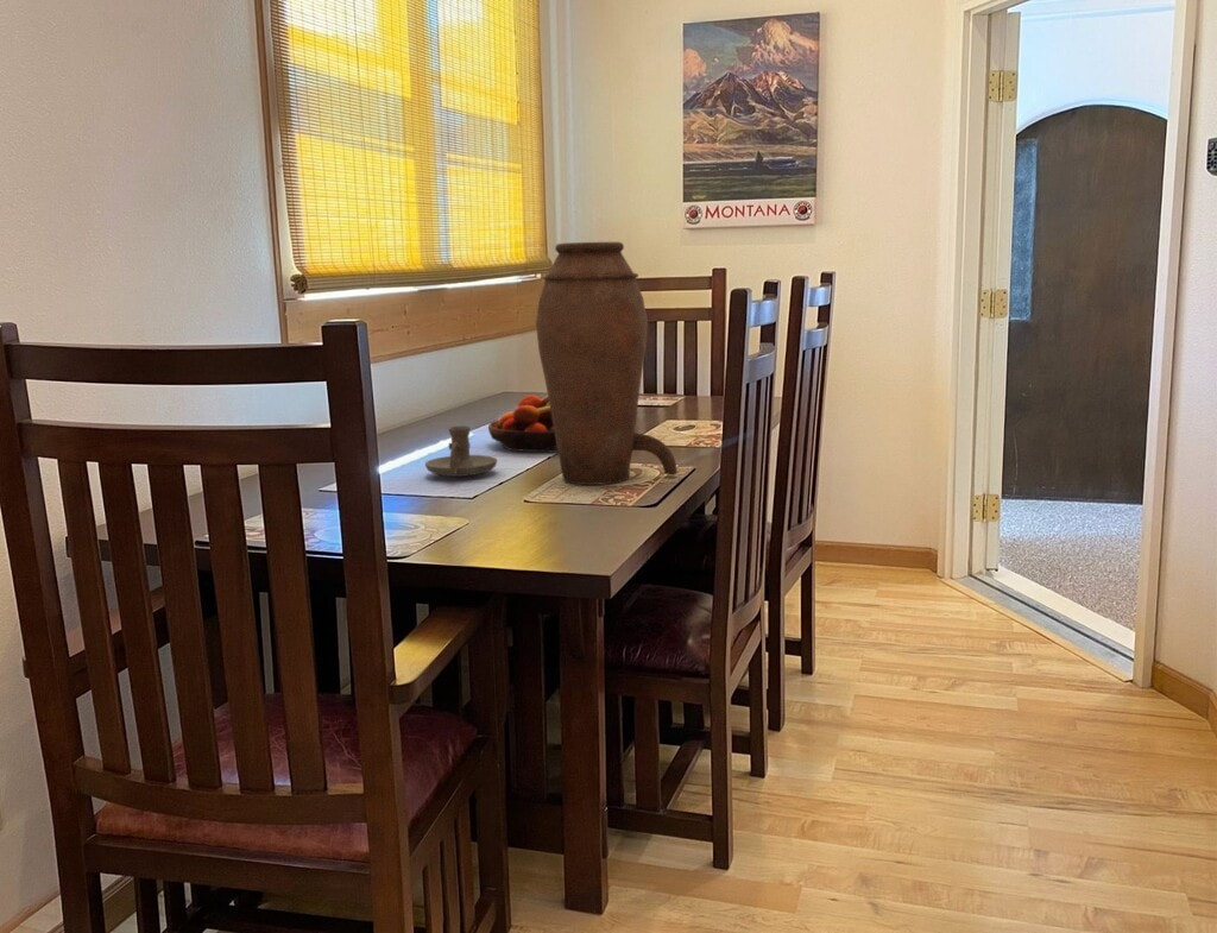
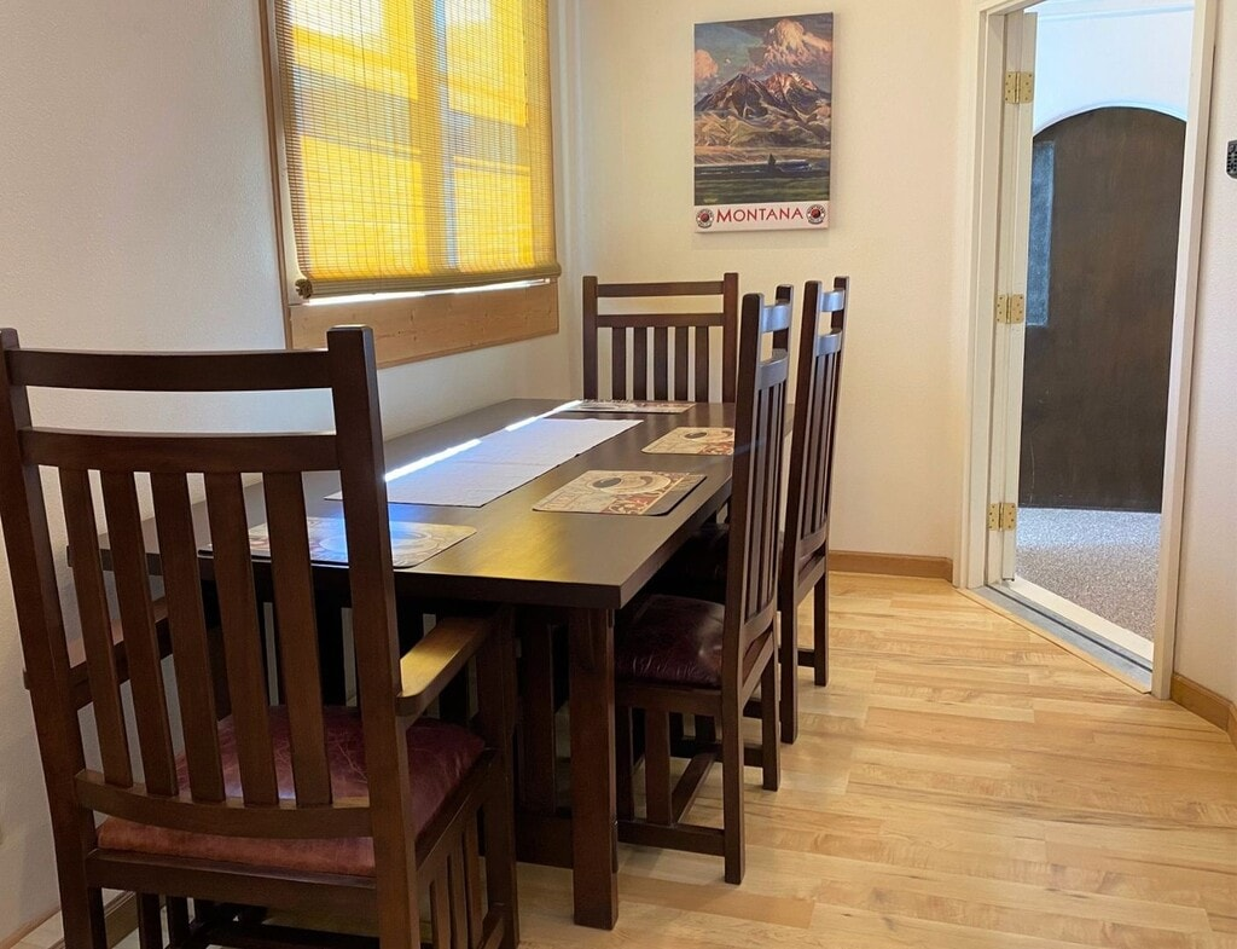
- fruit bowl [487,395,559,453]
- vase [535,241,677,486]
- candle holder [424,424,498,478]
